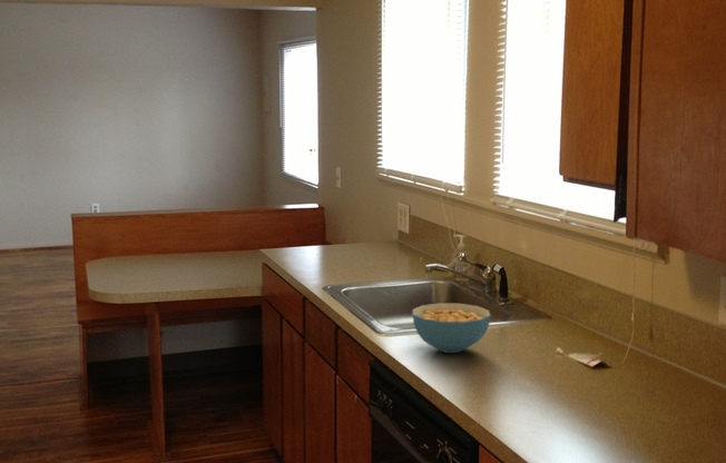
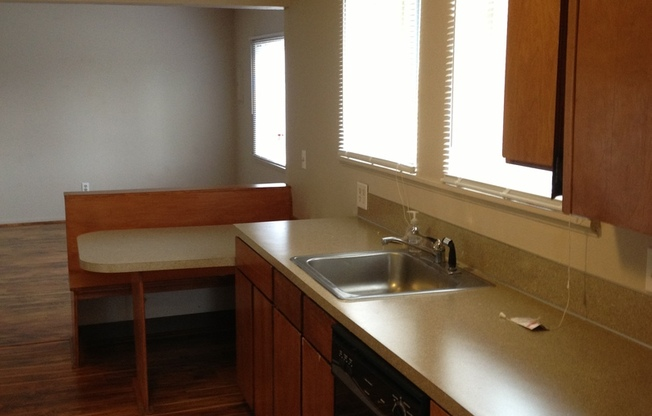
- cereal bowl [412,302,491,354]
